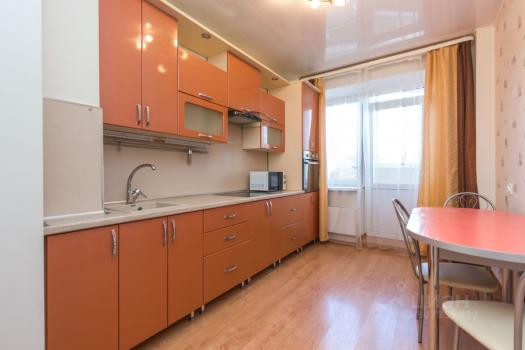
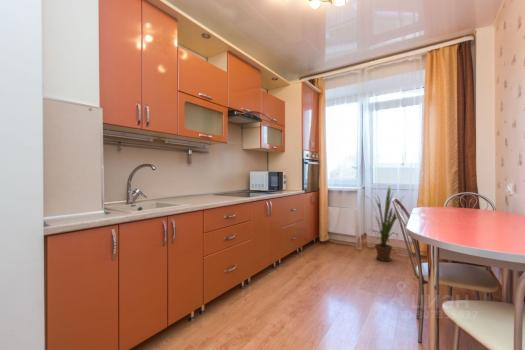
+ house plant [362,185,404,262]
